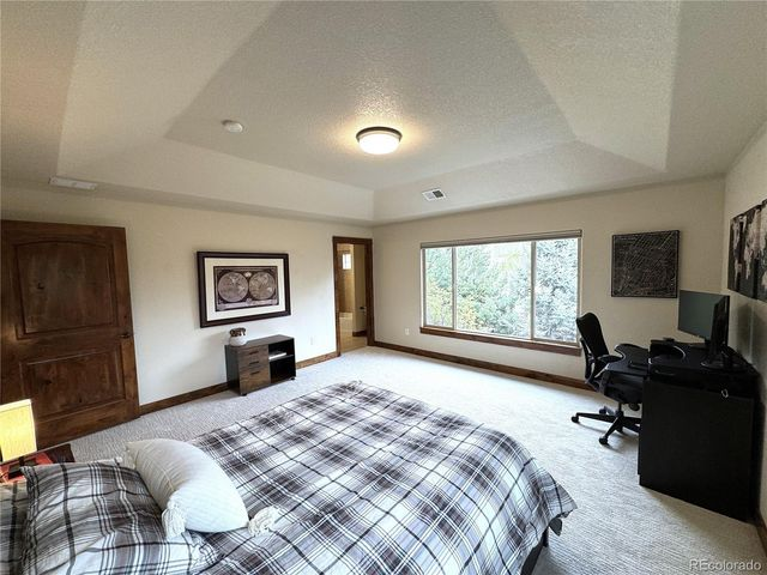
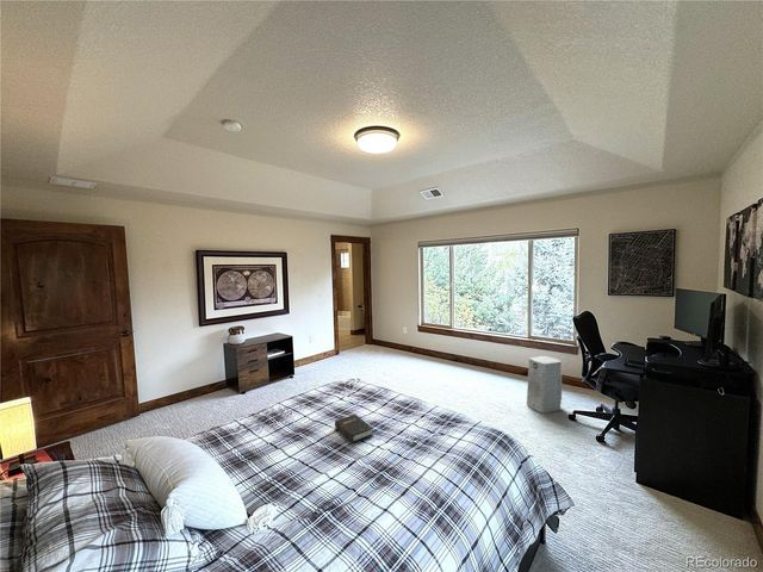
+ hardback book [334,412,374,444]
+ air purifier [526,355,563,415]
